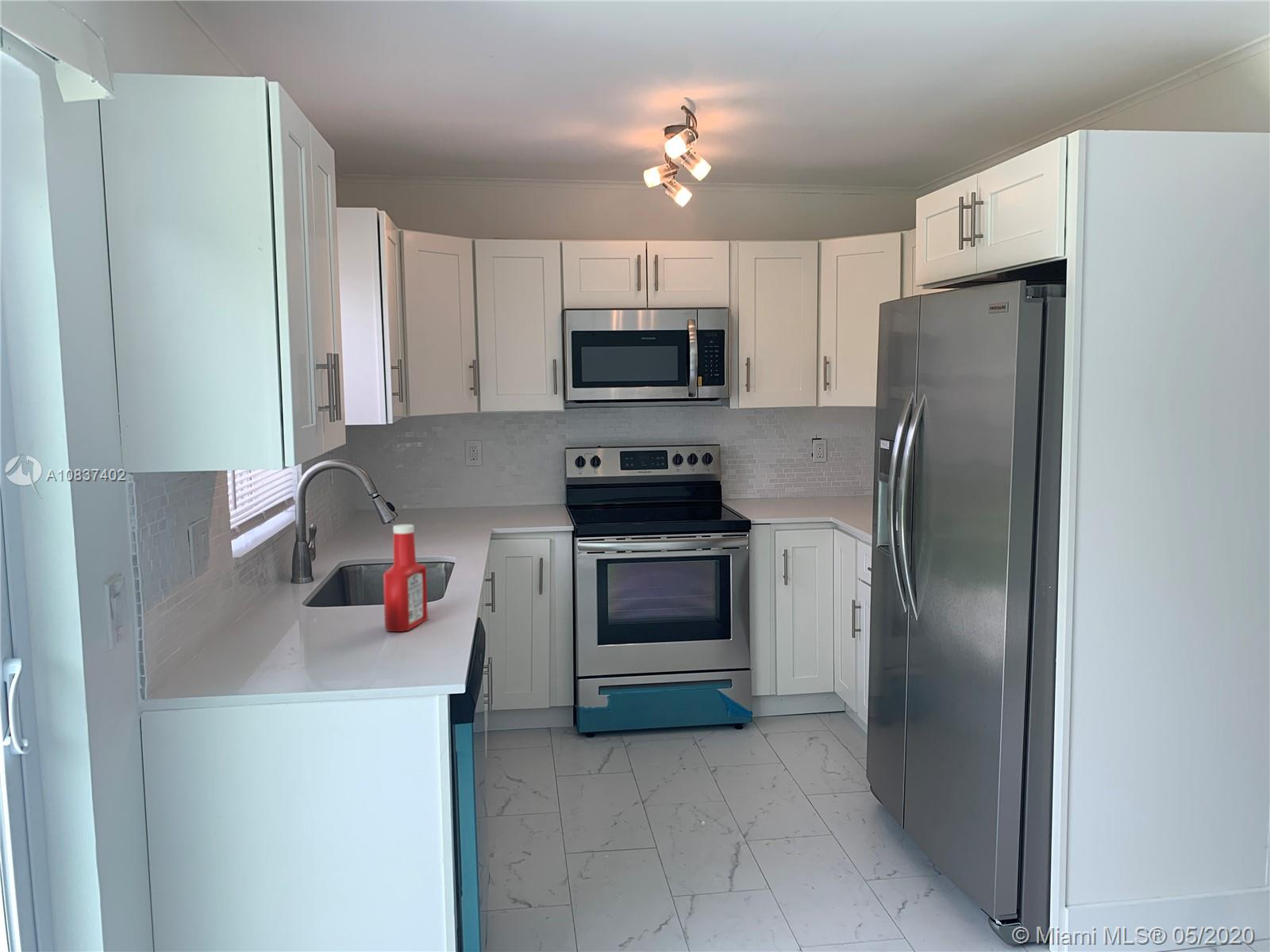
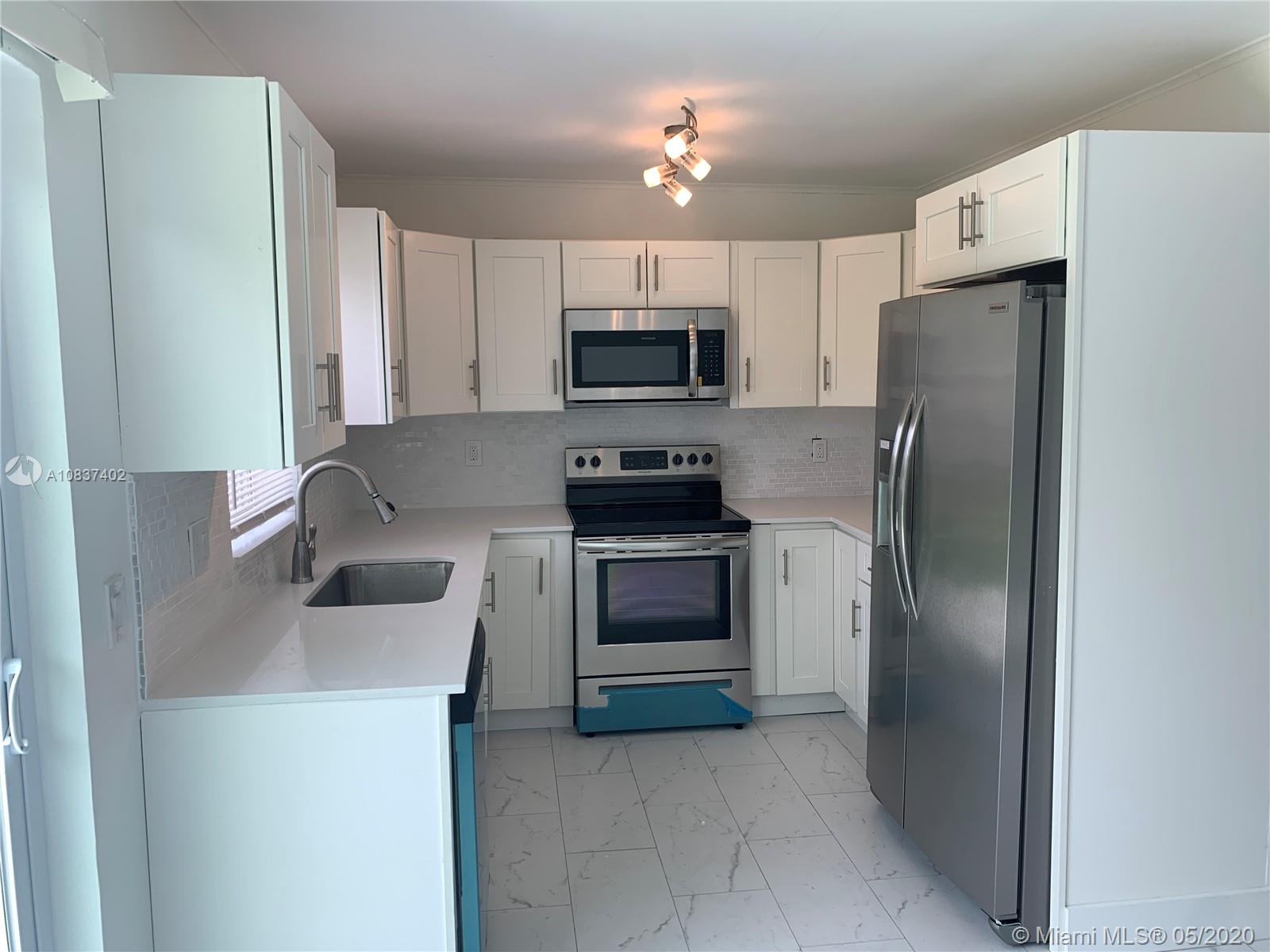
- soap bottle [383,524,429,632]
